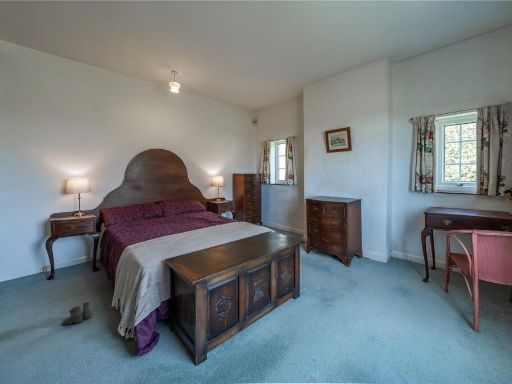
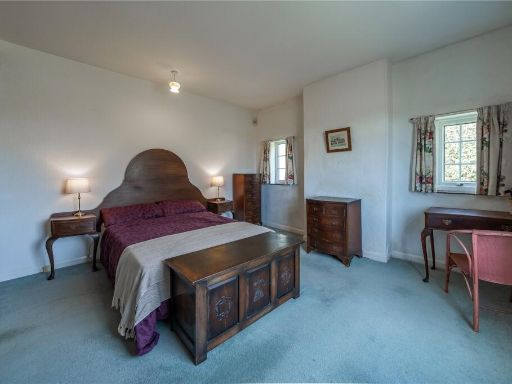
- boots [61,301,94,327]
